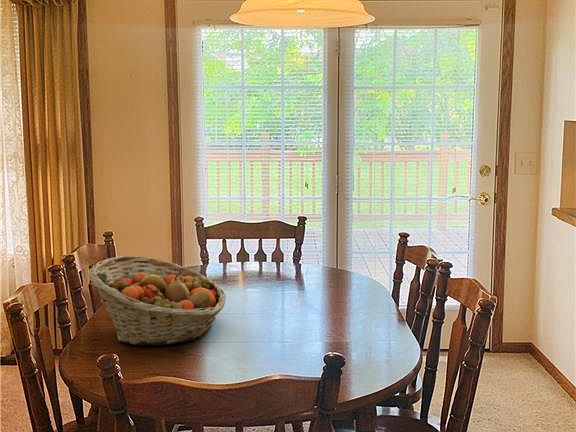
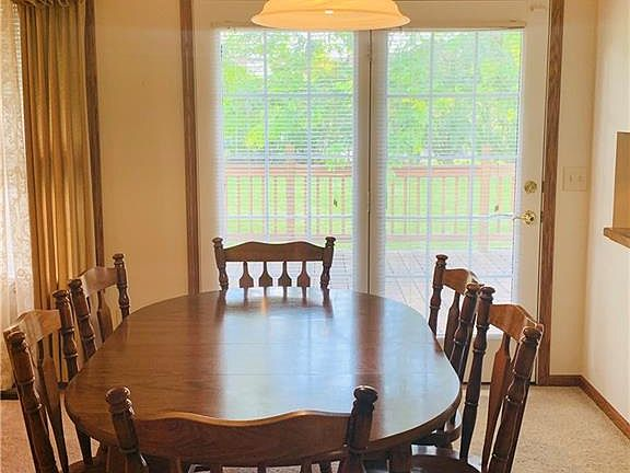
- fruit basket [87,255,227,346]
